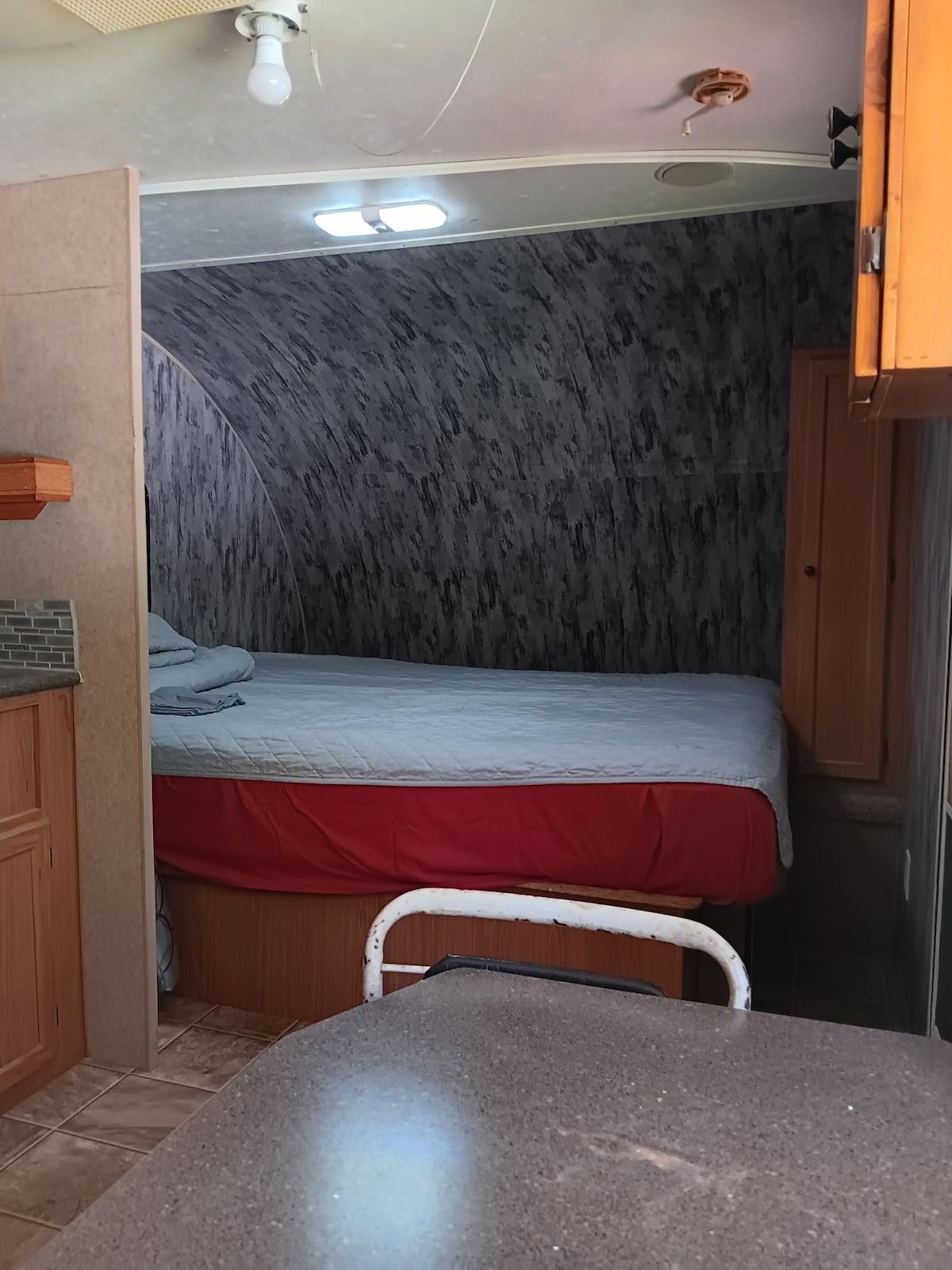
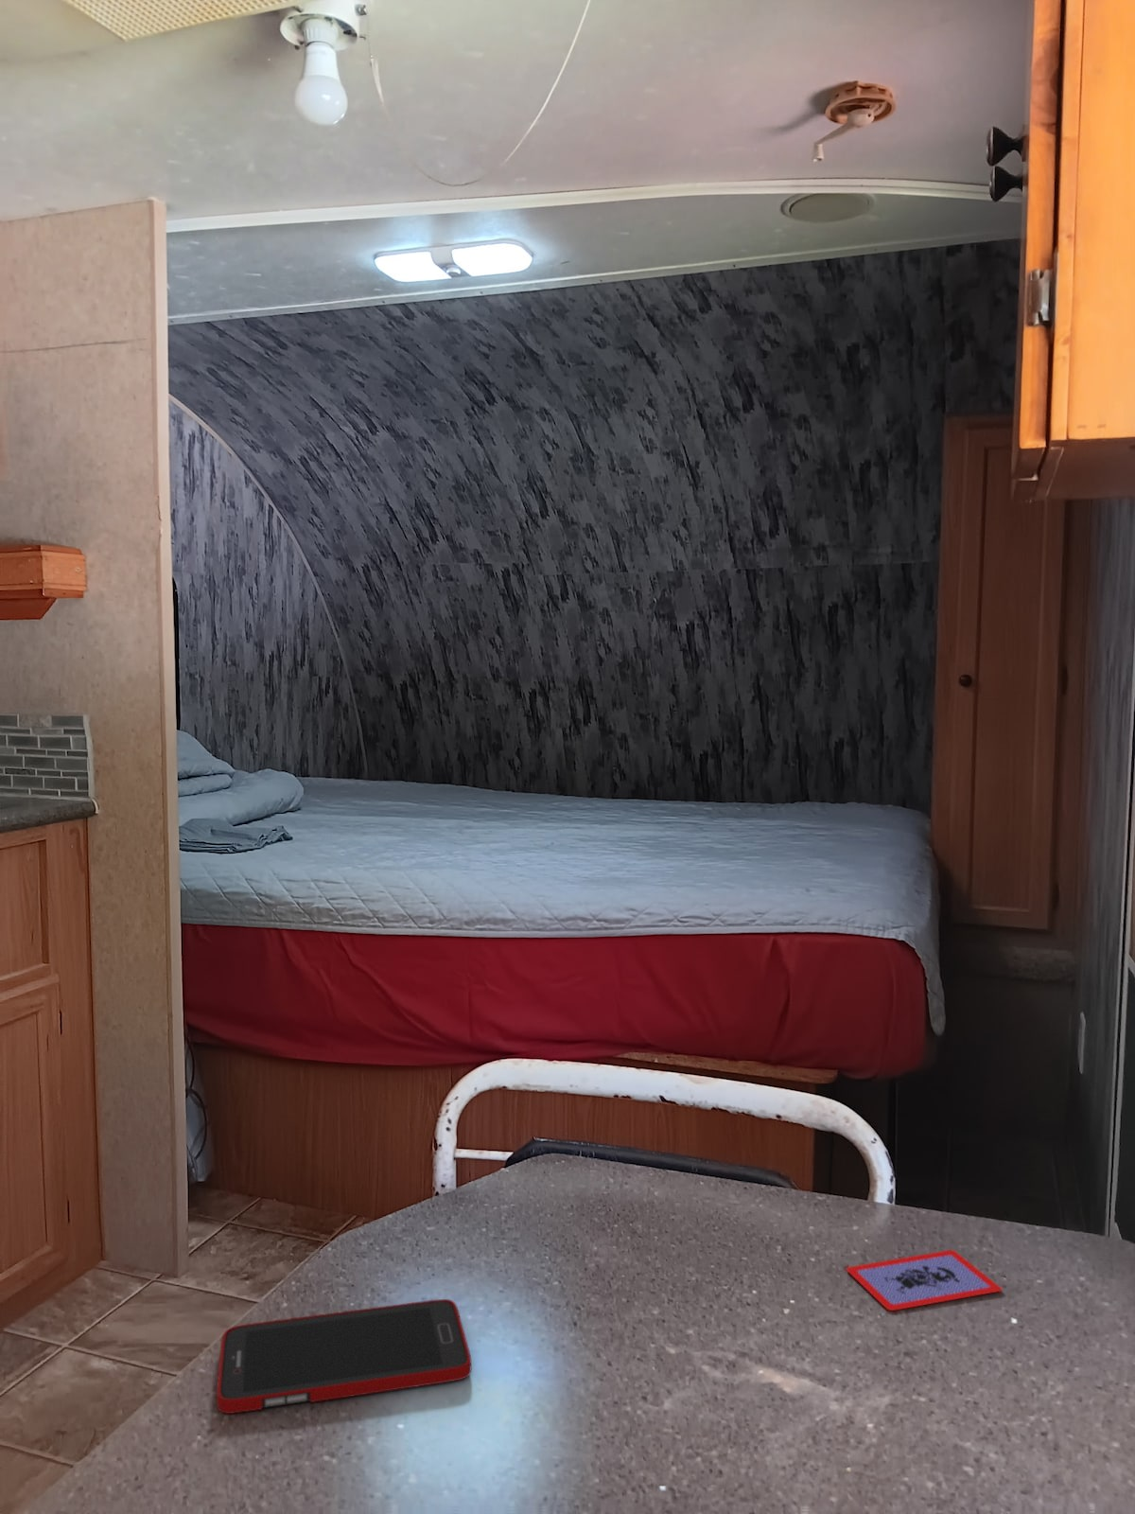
+ cell phone [216,1298,472,1415]
+ playing card [844,1249,1004,1311]
